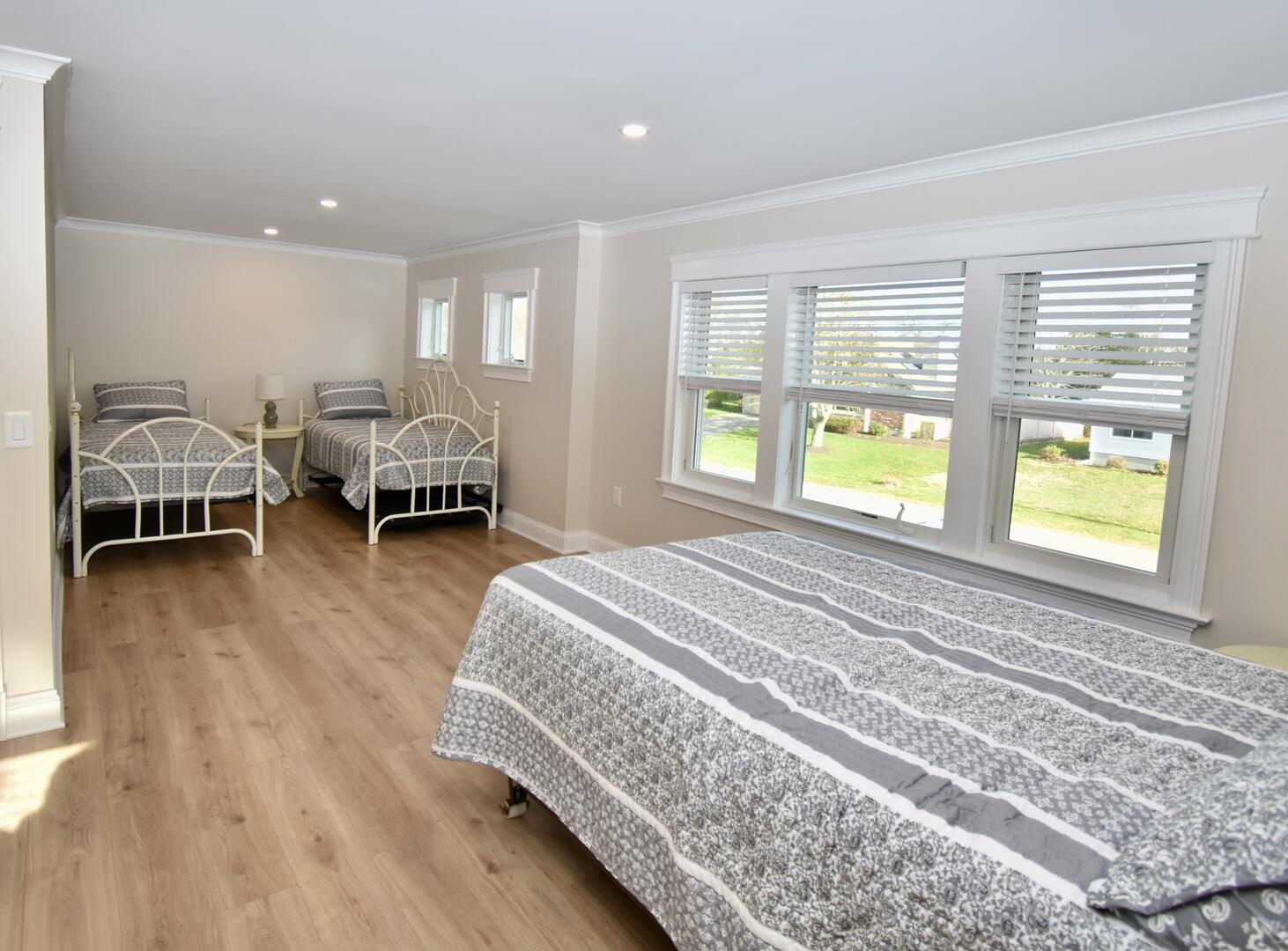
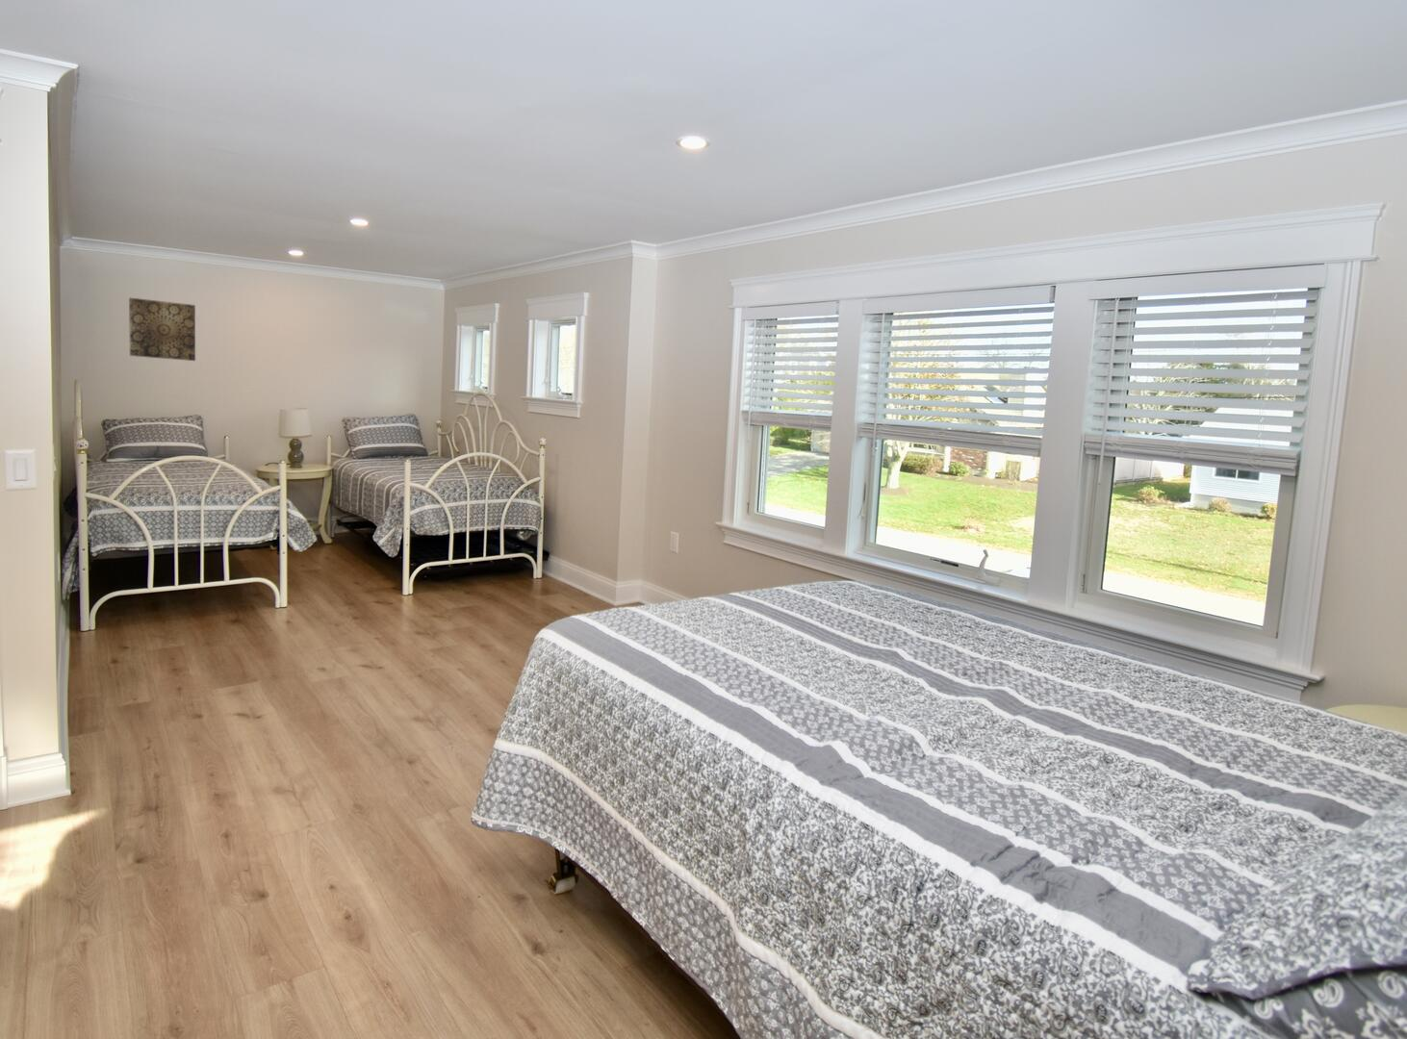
+ wall art [128,297,197,362]
